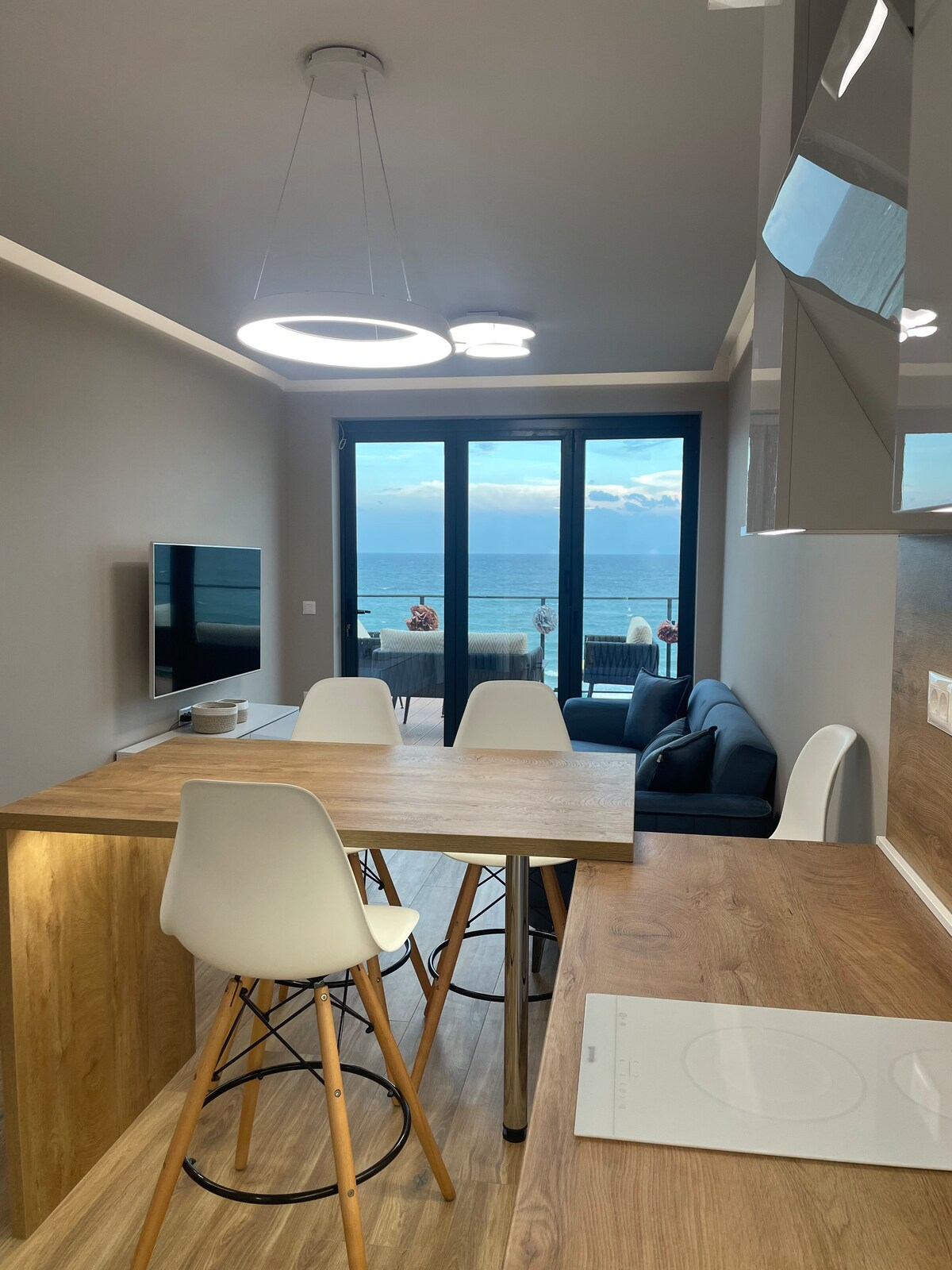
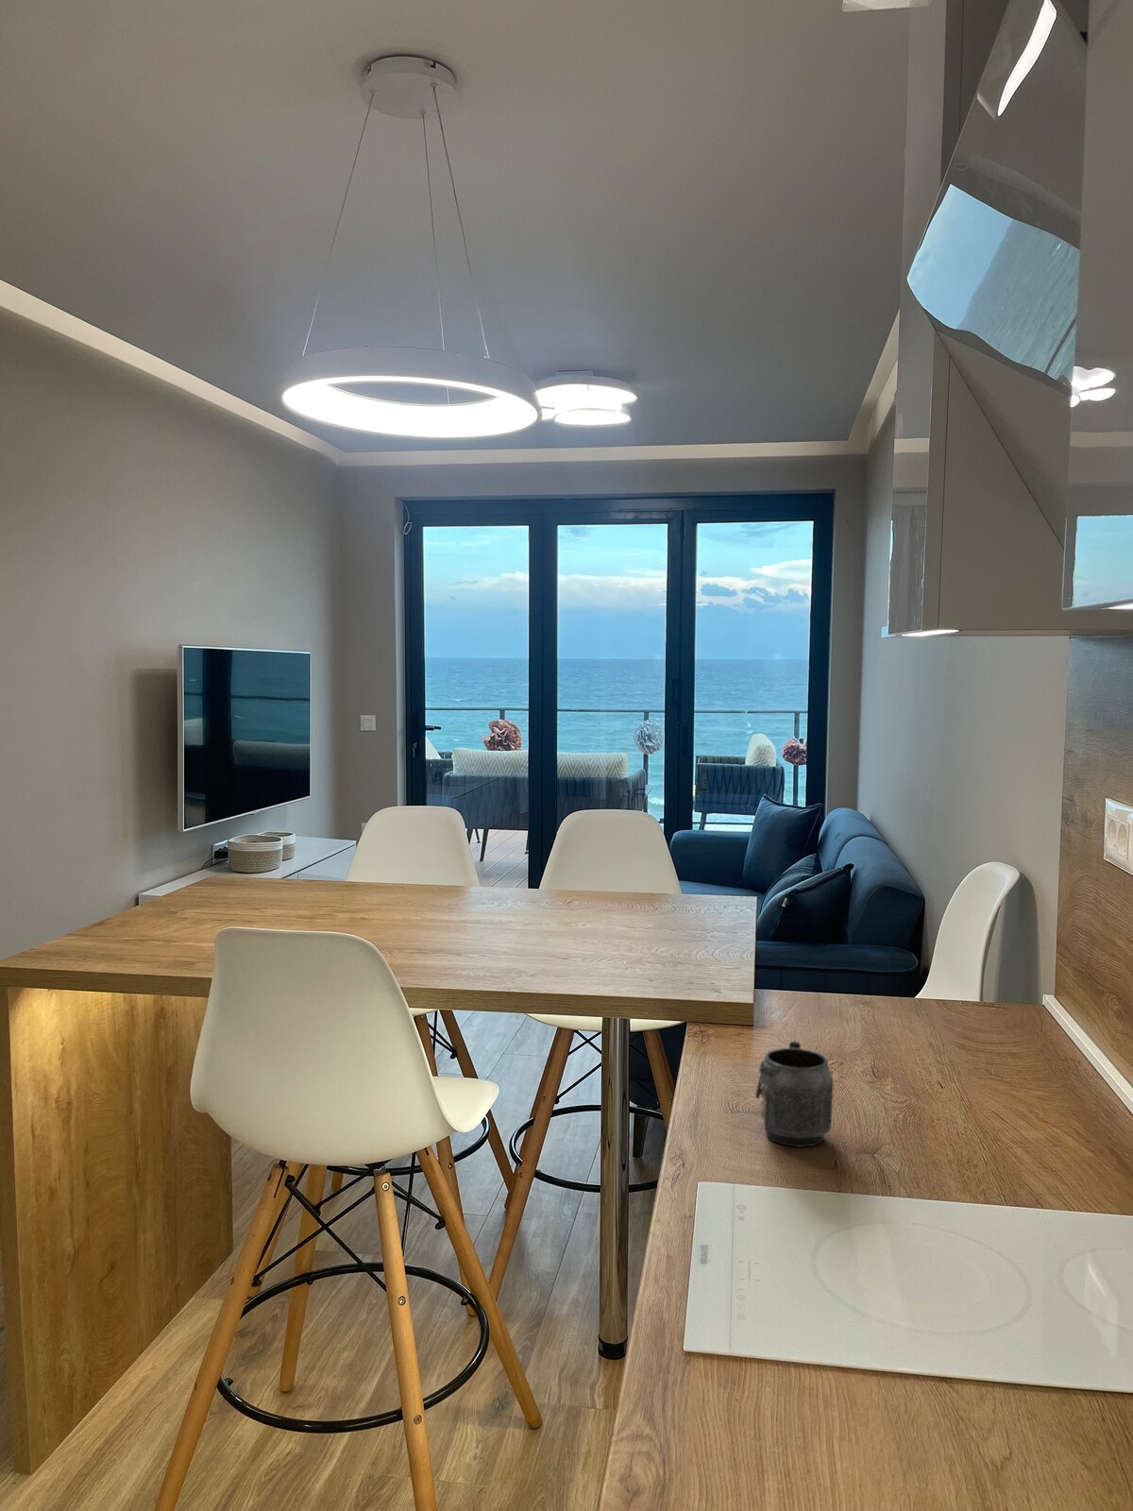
+ mug [755,1037,834,1148]
